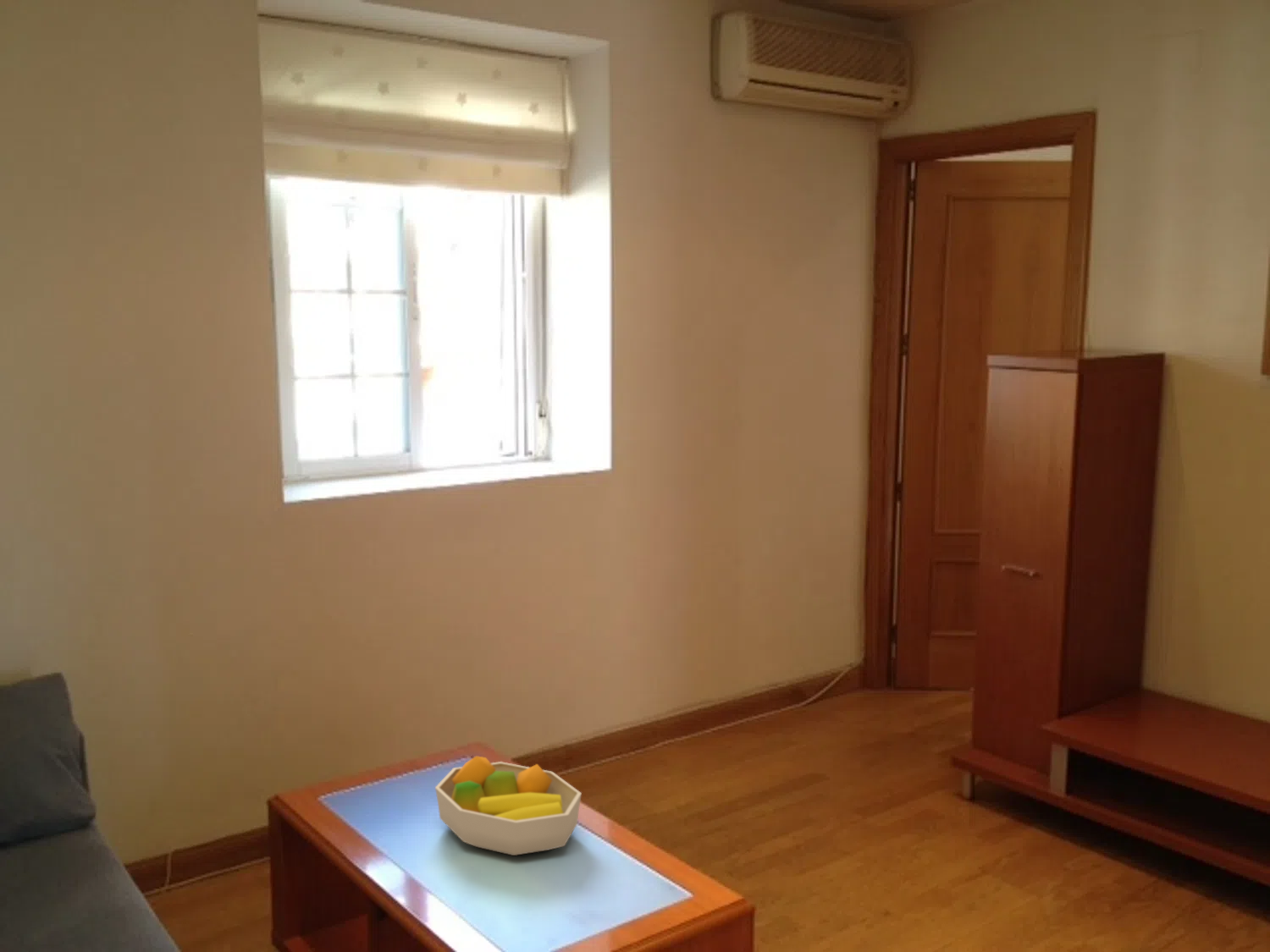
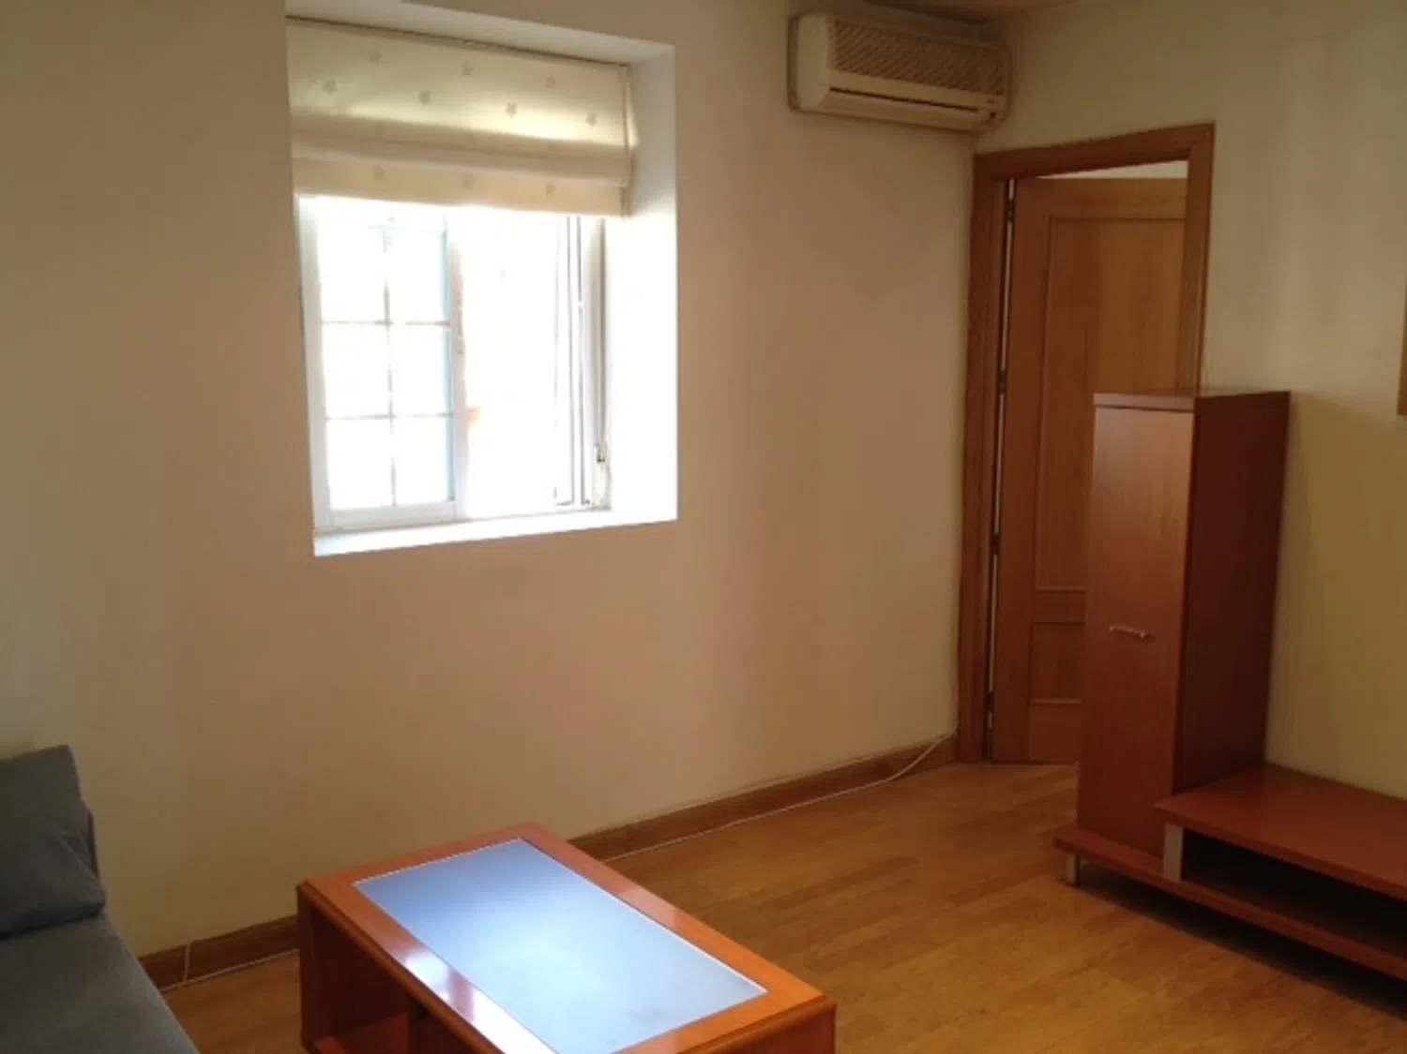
- fruit bowl [434,755,583,856]
